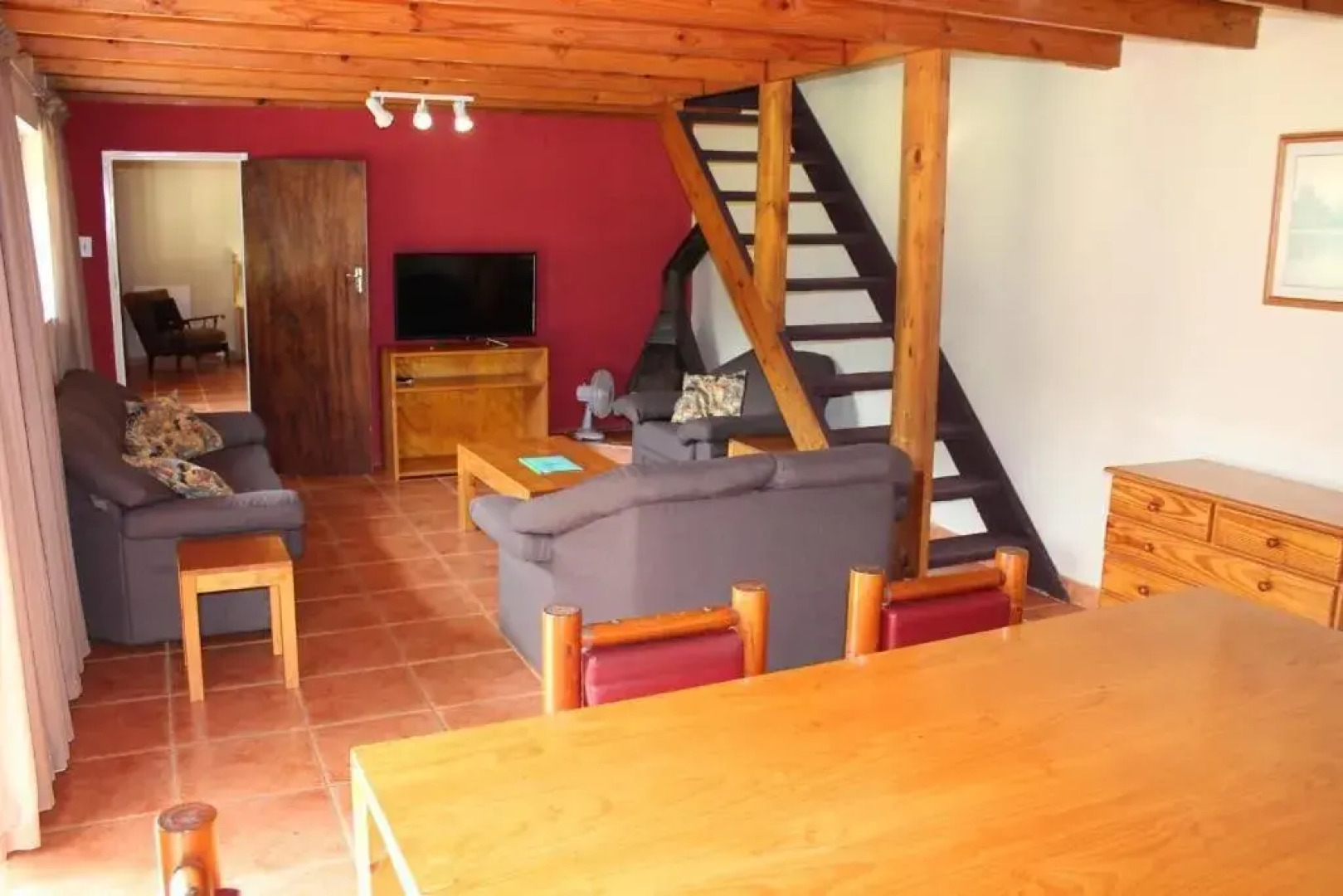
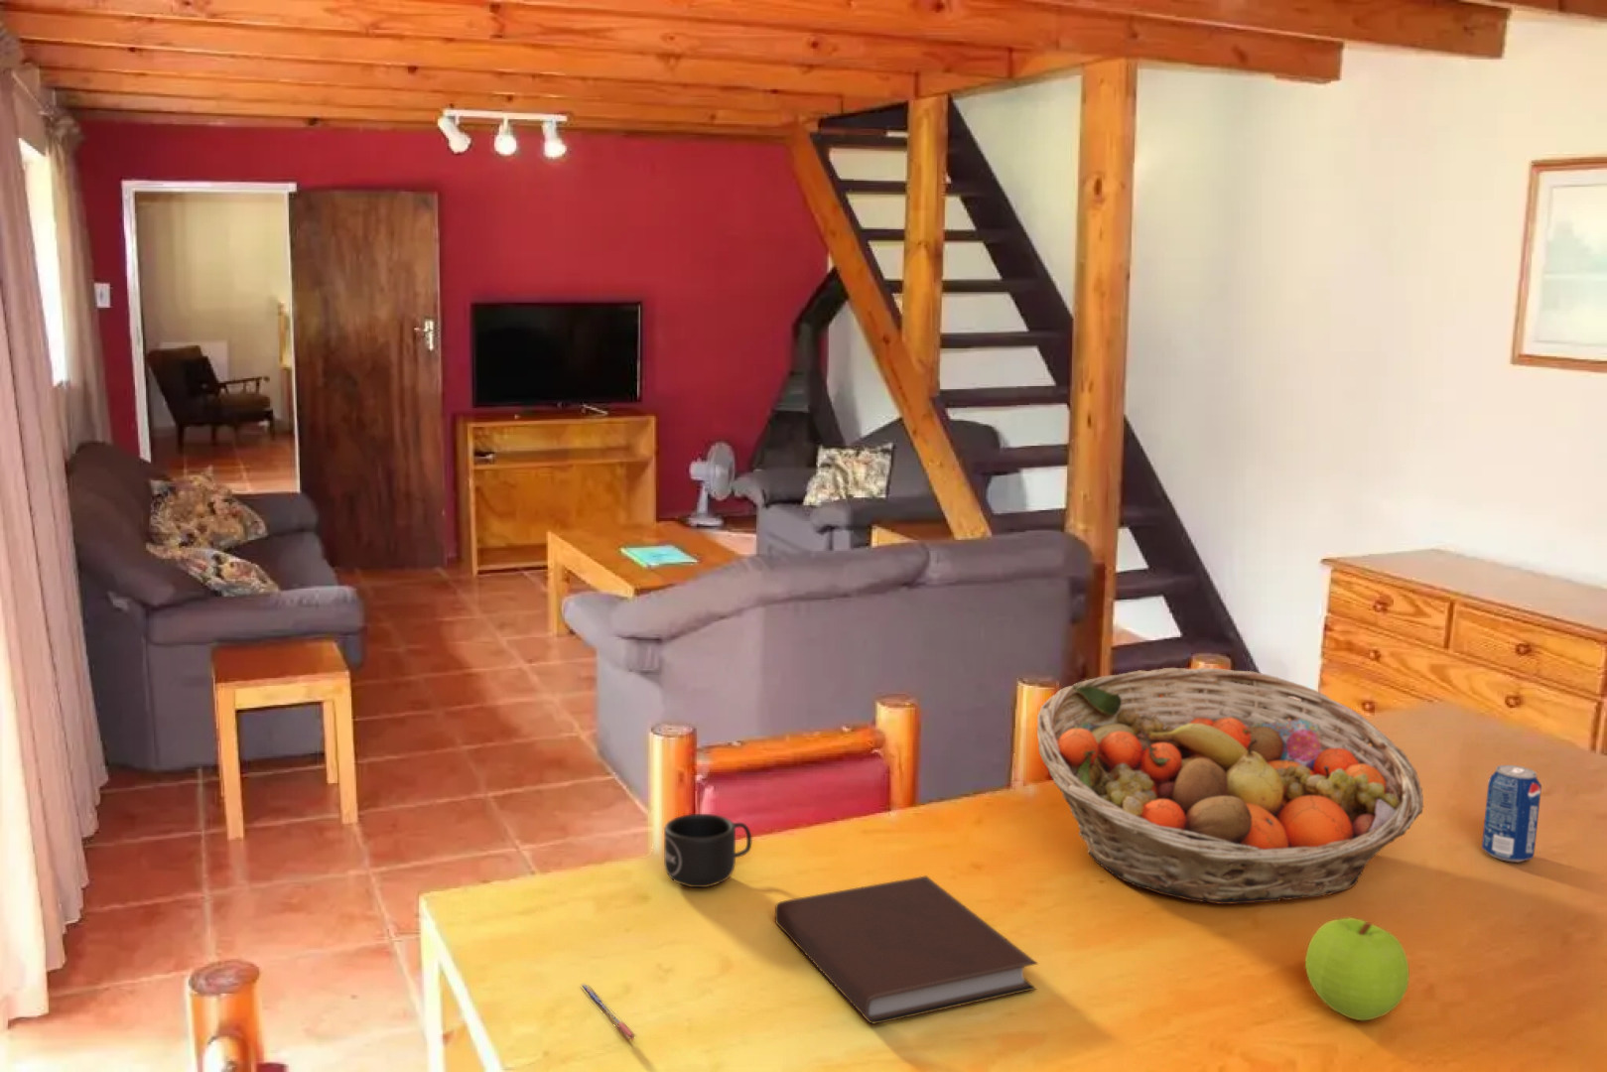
+ apple [1304,918,1411,1022]
+ notebook [774,876,1040,1025]
+ fruit basket [1036,668,1424,906]
+ mug [663,812,753,889]
+ beverage can [1481,765,1542,863]
+ pen [579,982,638,1040]
